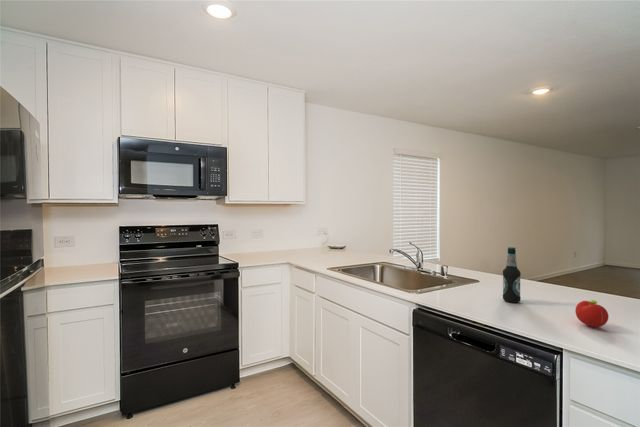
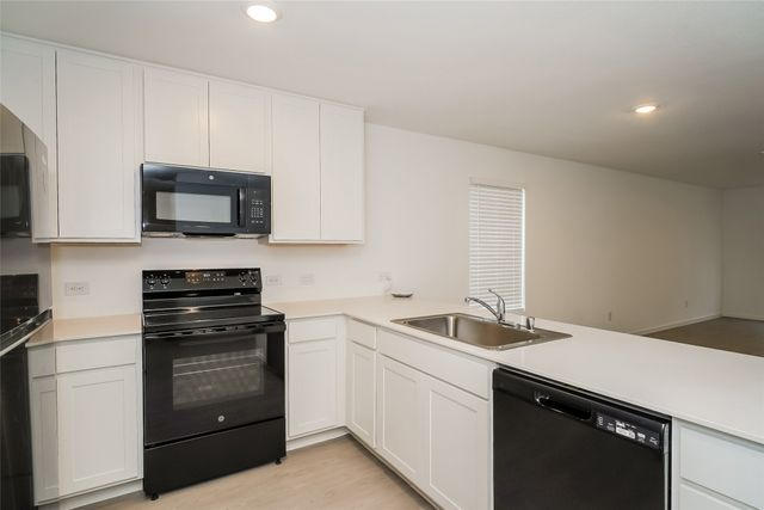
- bottle [502,246,522,303]
- fruit [574,299,610,328]
